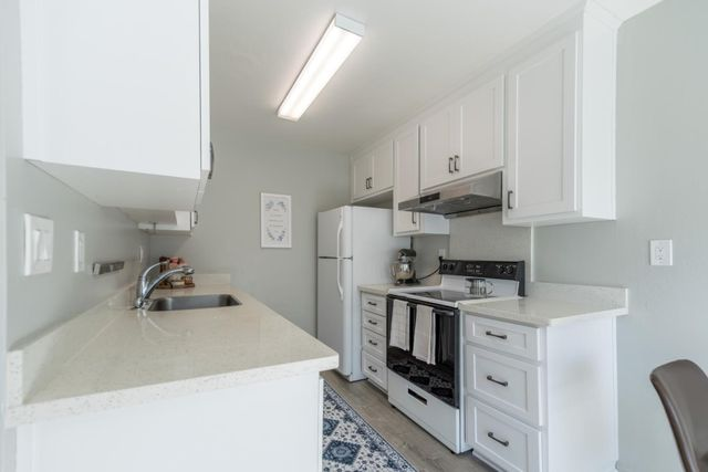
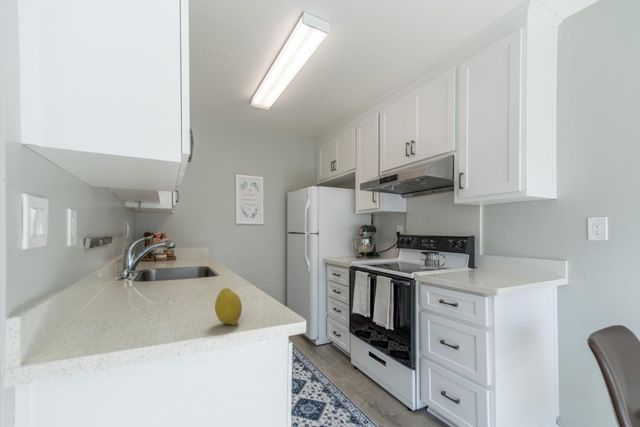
+ fruit [214,287,243,326]
